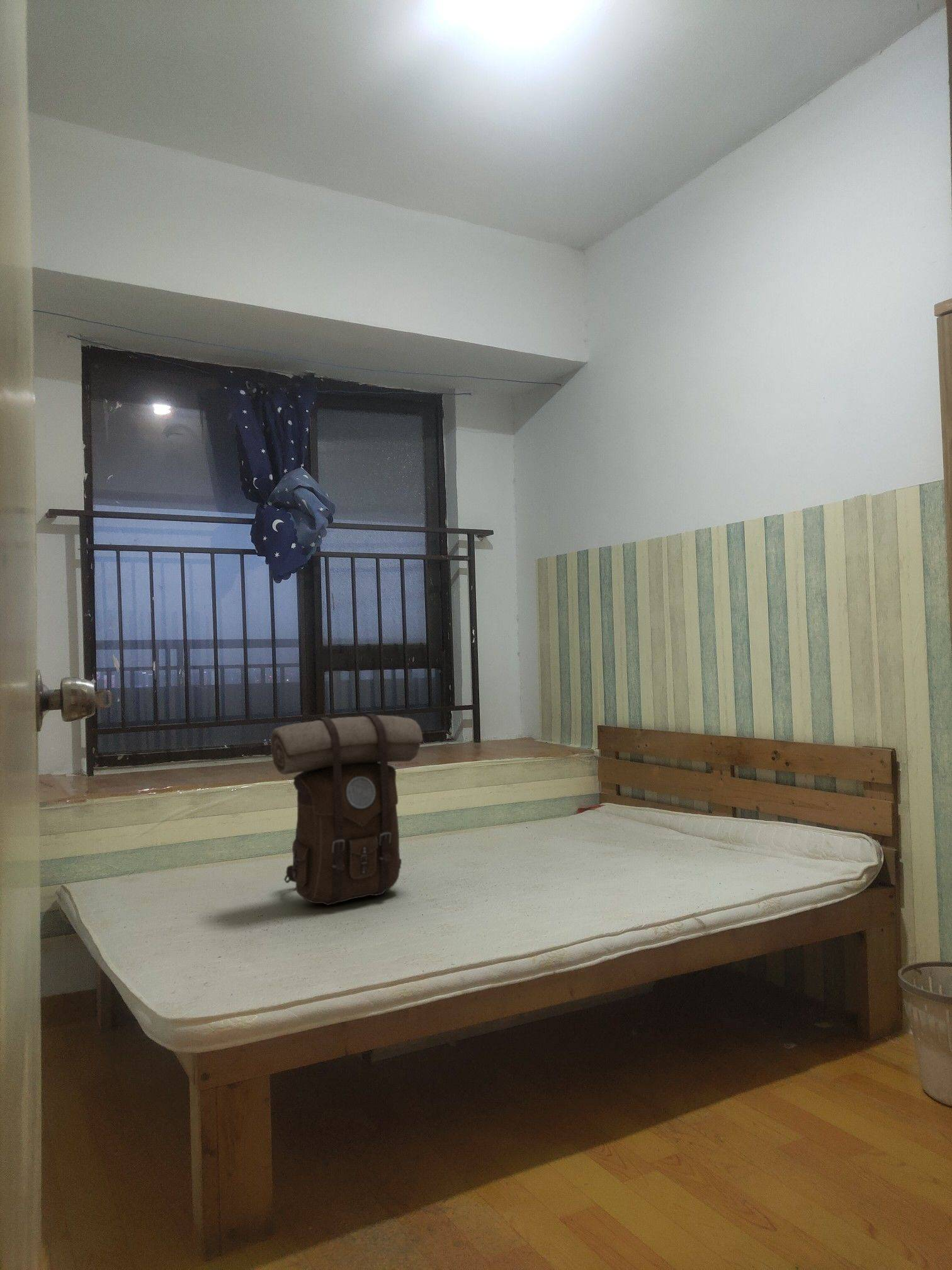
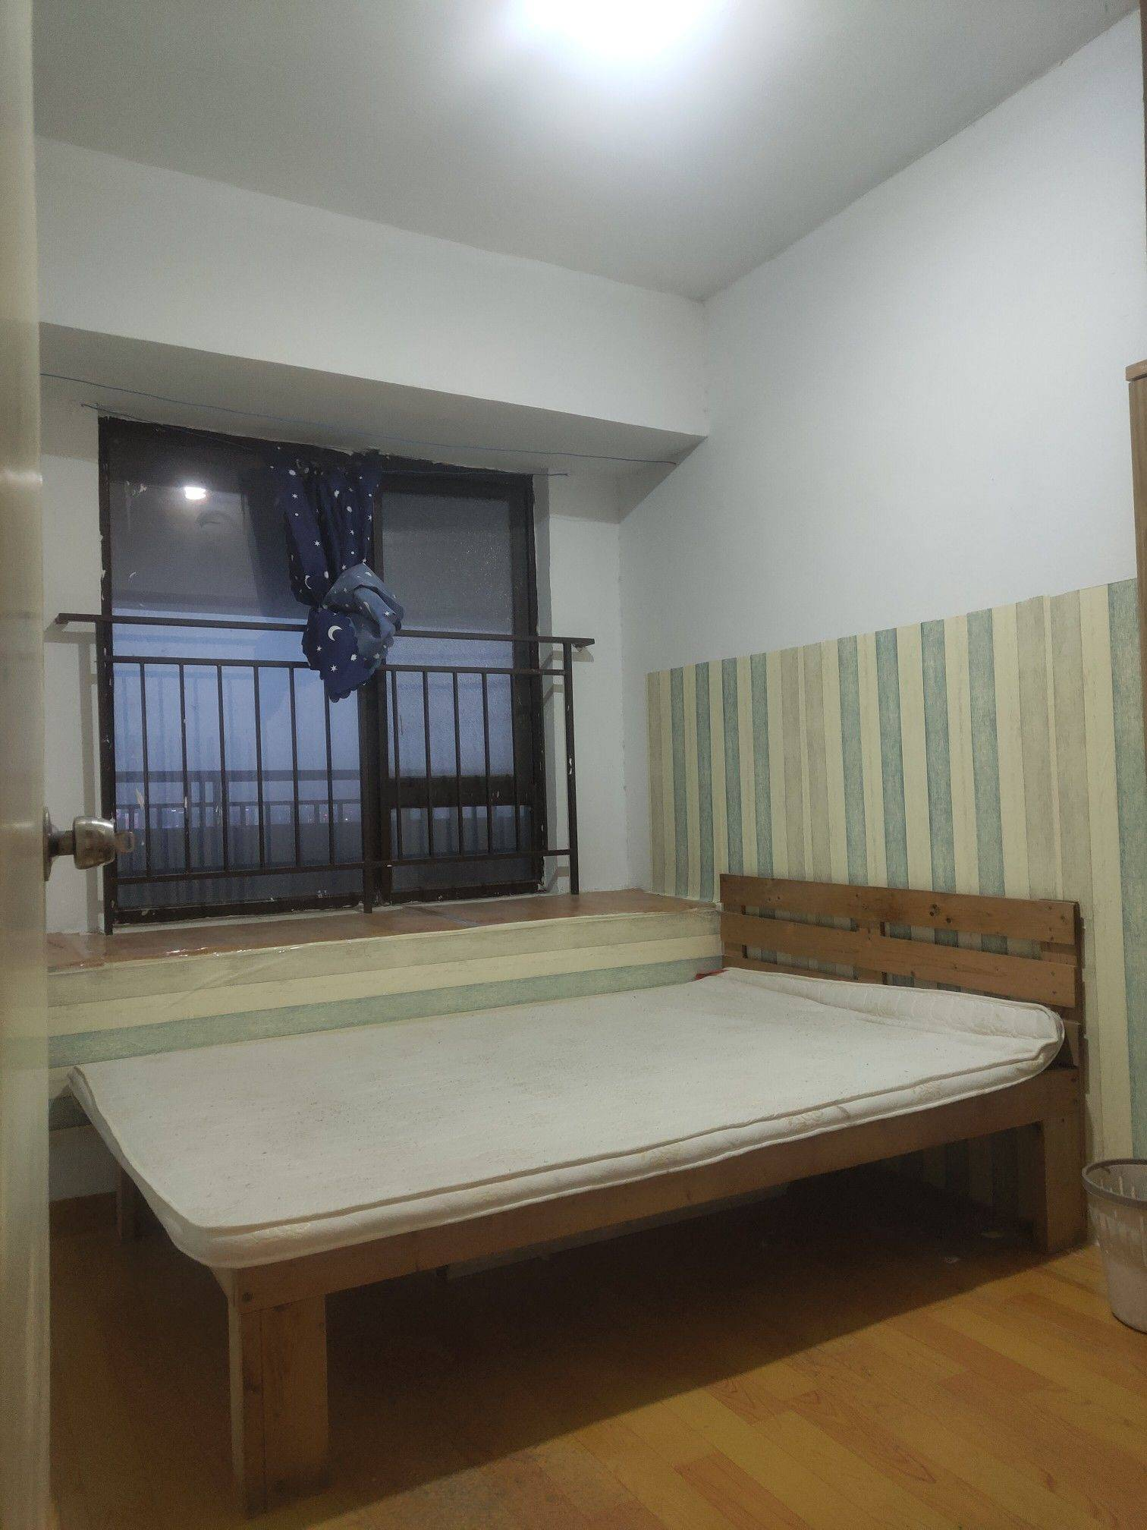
- backpack [269,713,424,906]
